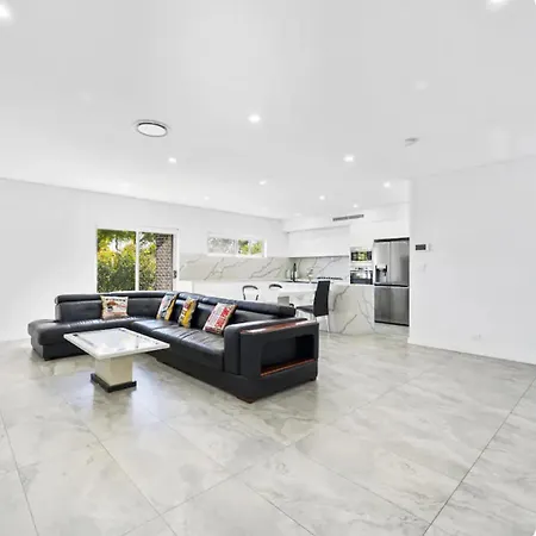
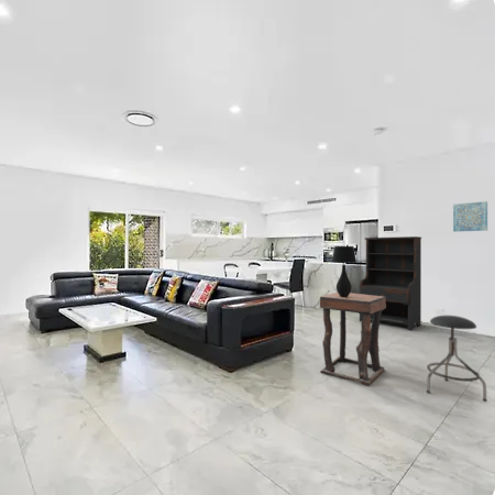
+ bookshelf [358,235,422,331]
+ table lamp [331,245,358,297]
+ side table [319,292,386,386]
+ stool [426,315,488,403]
+ wall art [452,200,488,232]
